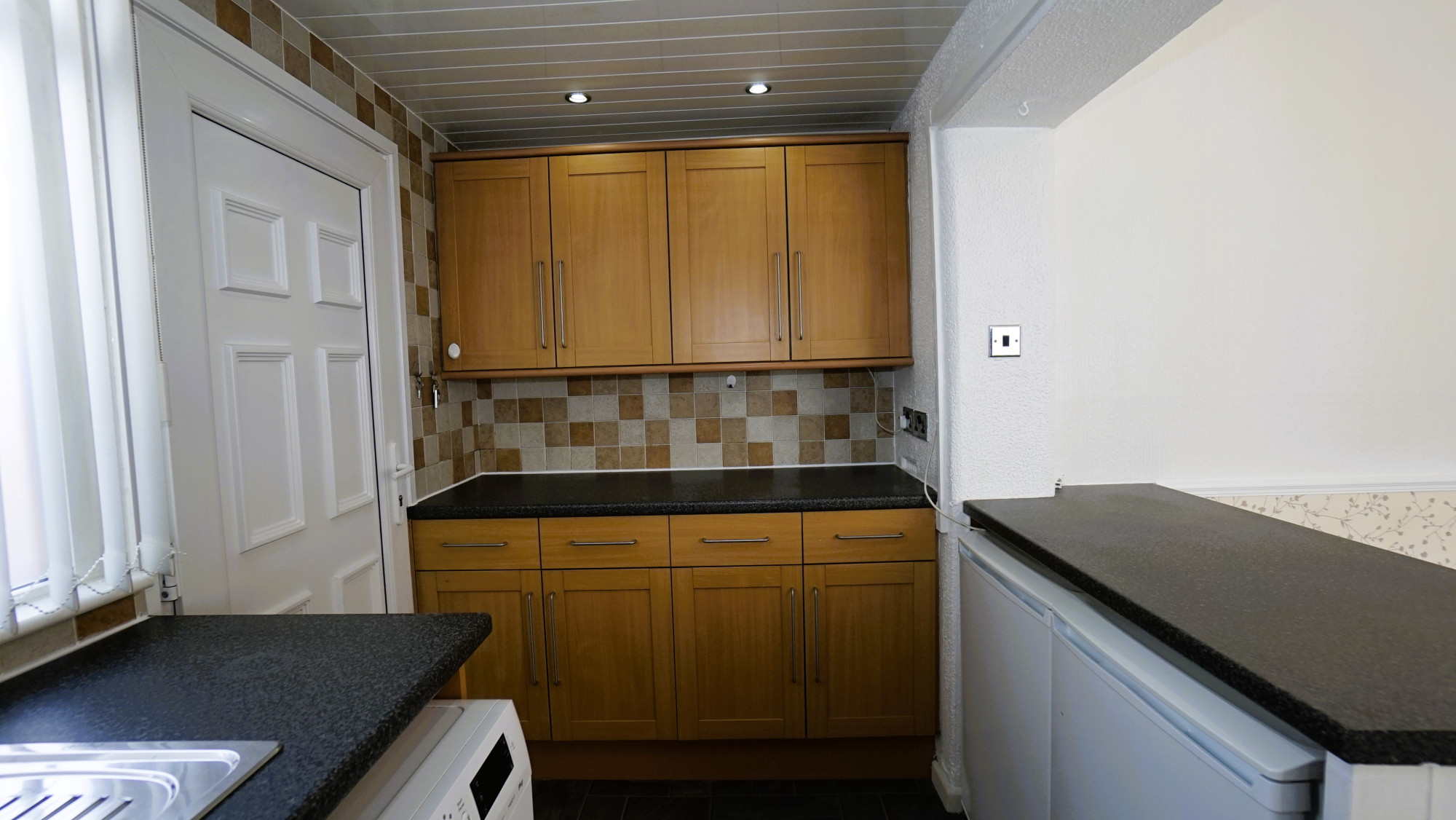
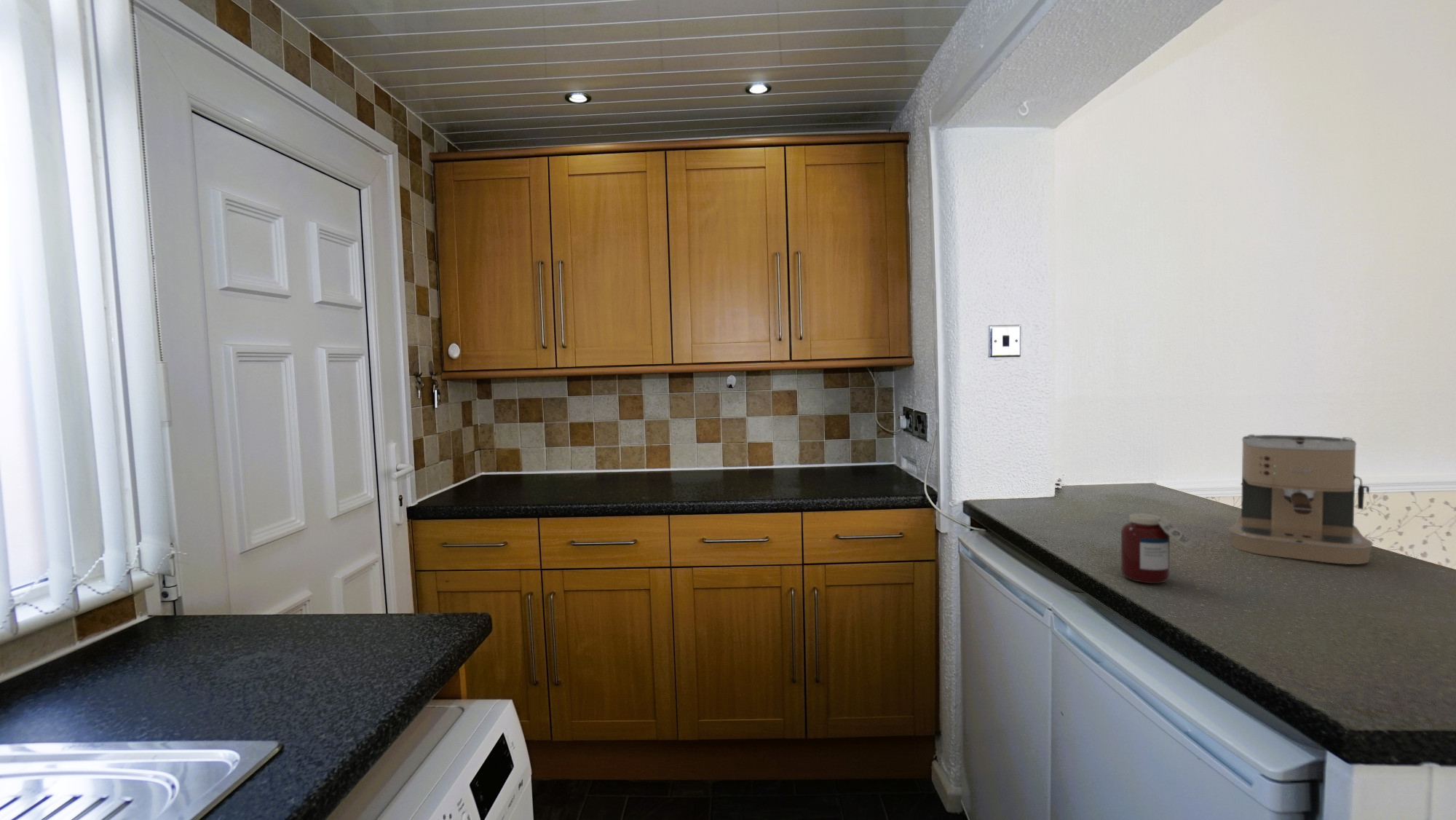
+ jar [1120,513,1195,584]
+ coffee maker [1228,434,1374,565]
